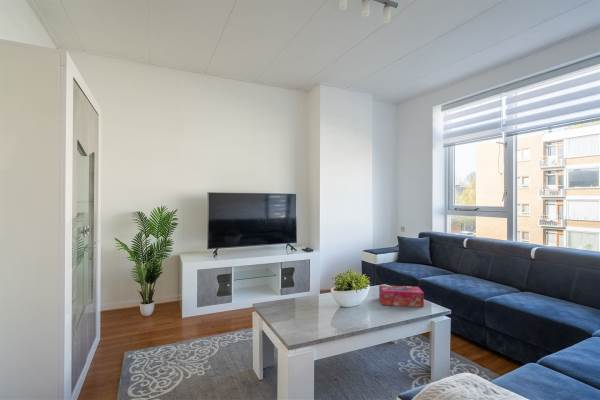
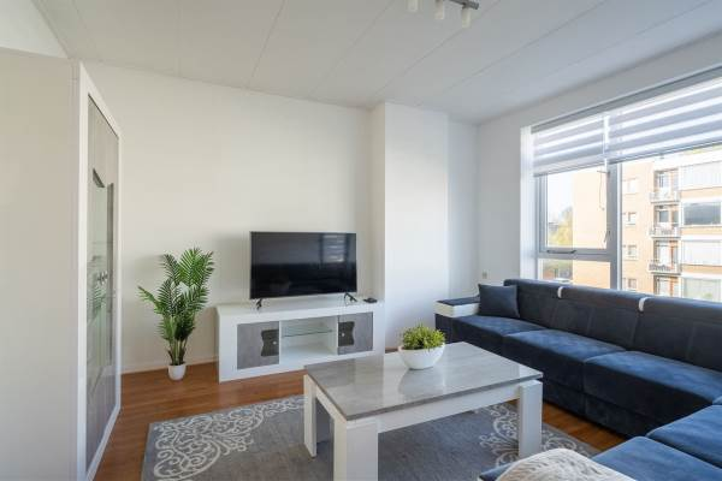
- tissue box [378,284,425,308]
